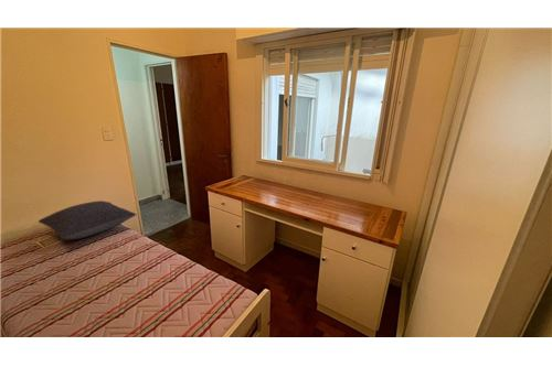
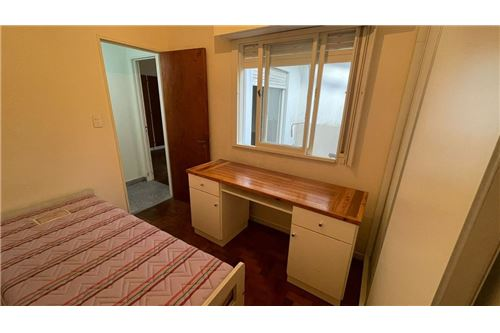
- pillow [38,199,138,240]
